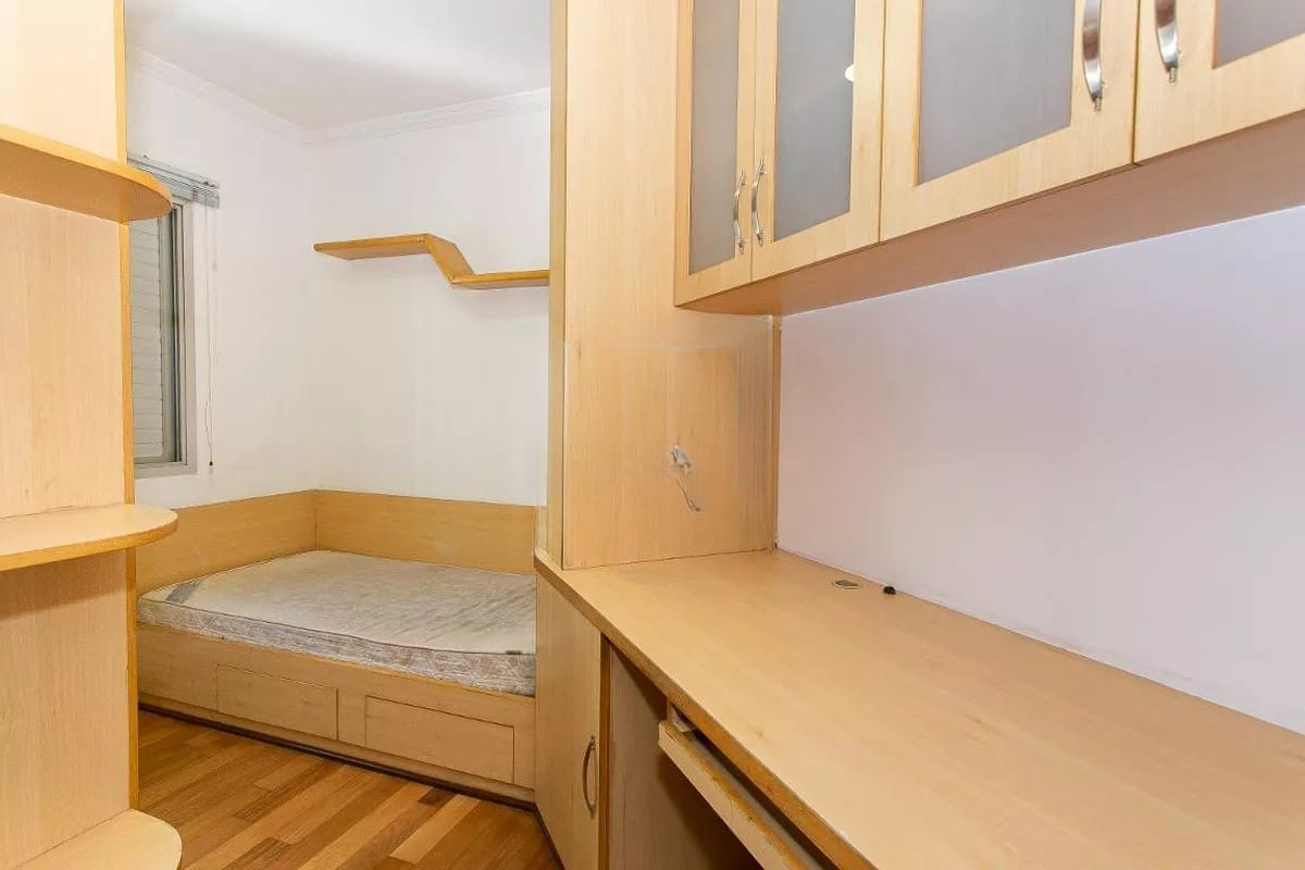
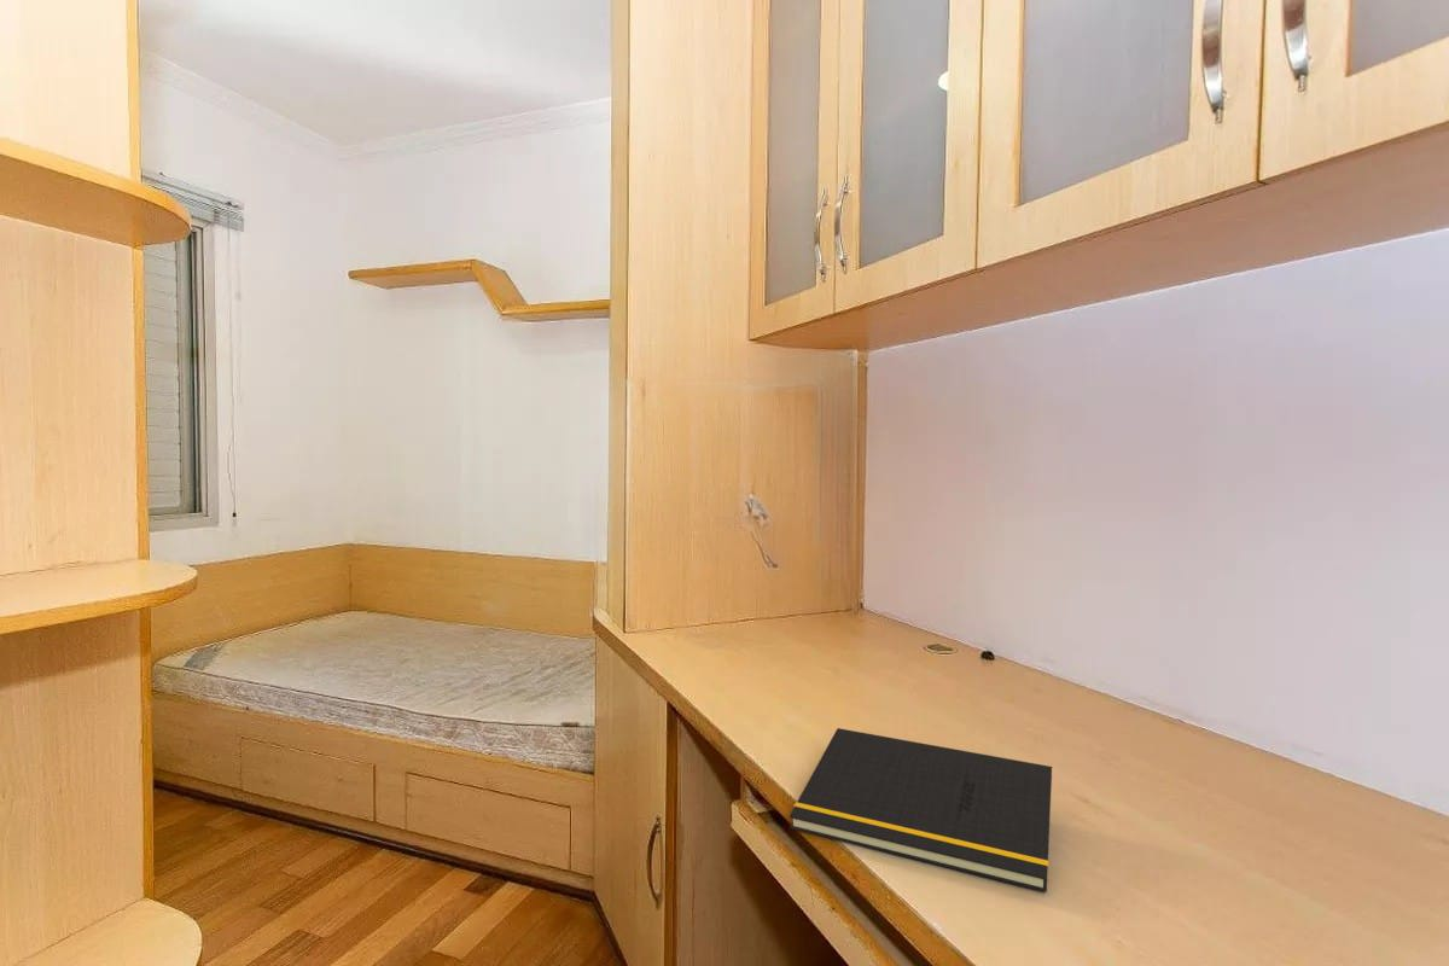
+ notepad [788,727,1053,894]
